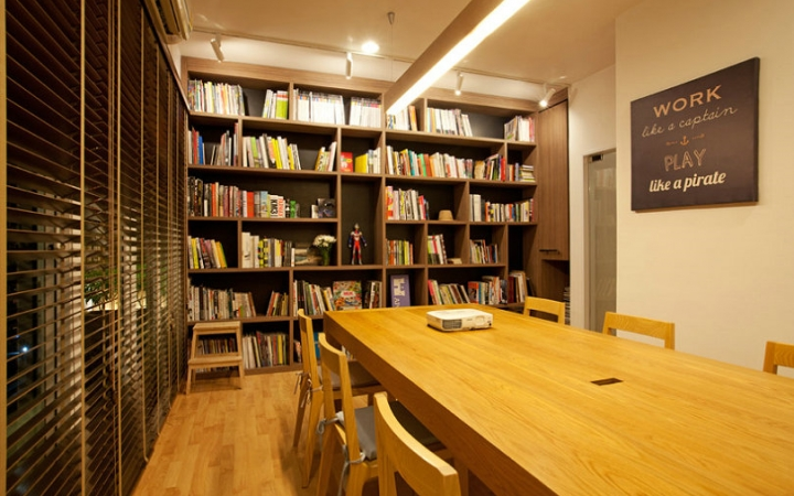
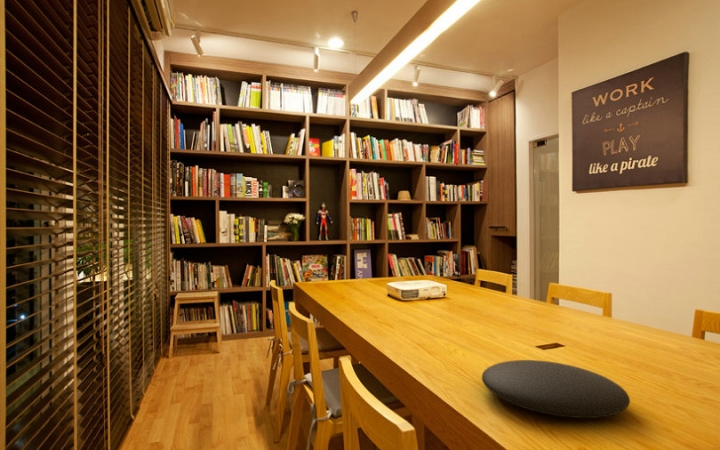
+ plate [481,359,631,419]
